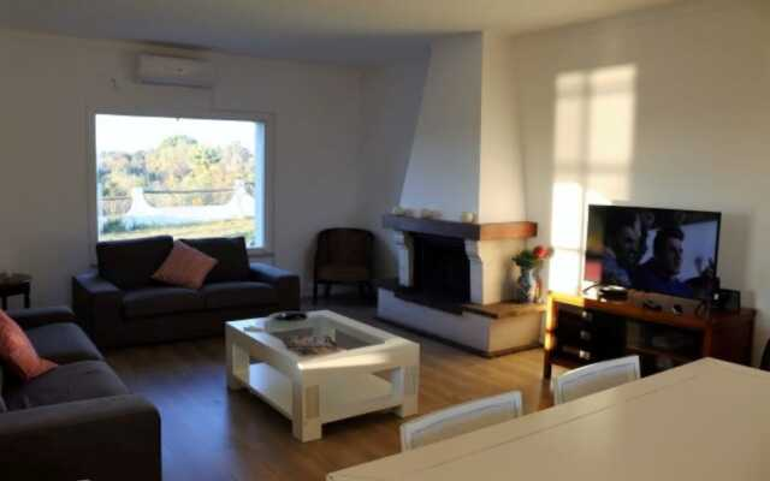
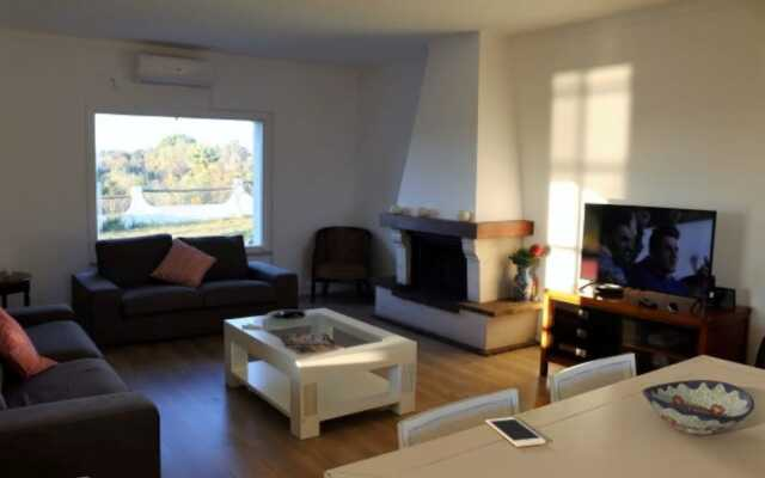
+ decorative bowl [641,379,755,436]
+ cell phone [484,416,547,448]
